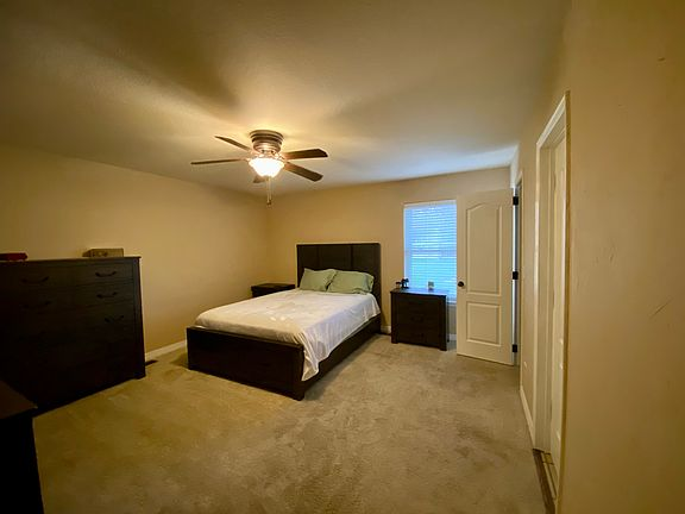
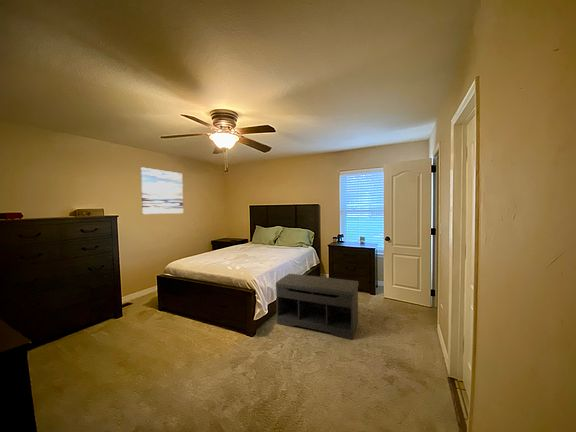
+ bench [275,273,360,341]
+ wall art [140,166,184,215]
